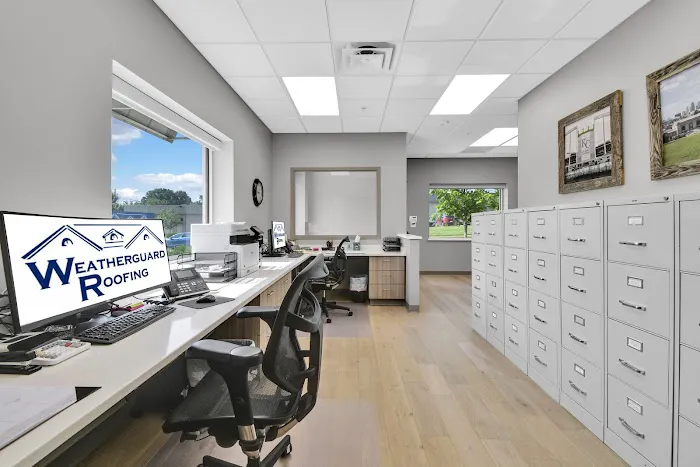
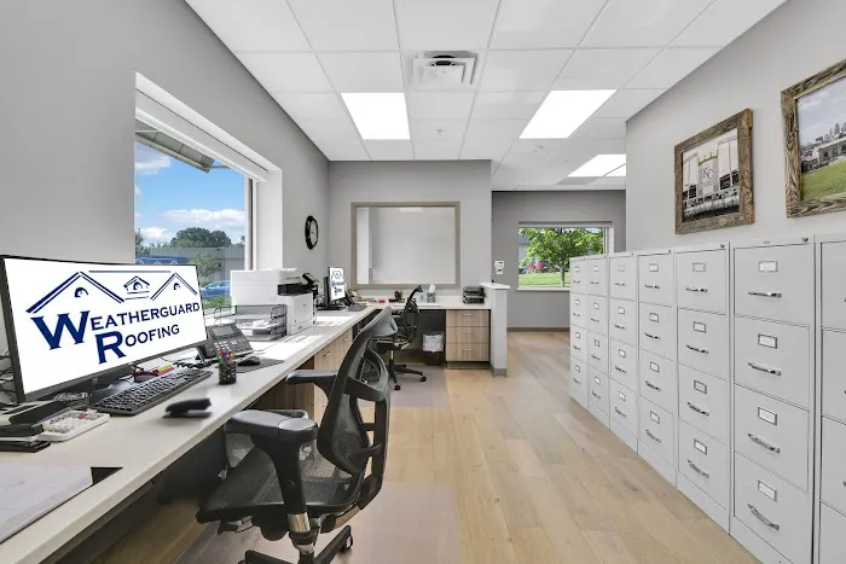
+ stapler [162,396,214,418]
+ pen holder [215,347,238,385]
